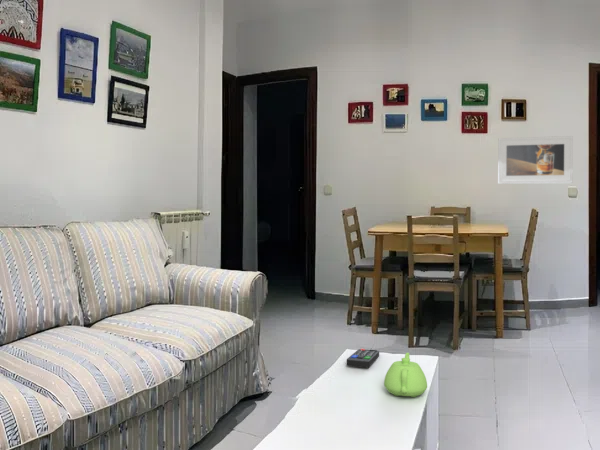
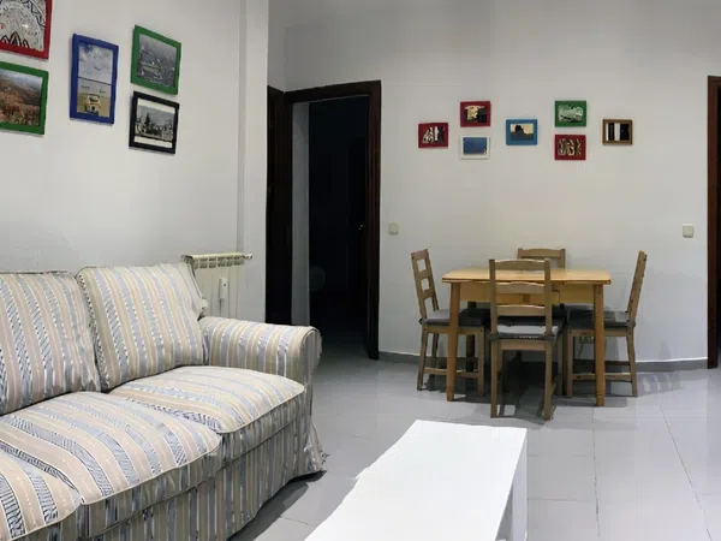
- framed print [497,135,574,185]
- remote control [346,348,380,368]
- teapot [383,352,428,398]
